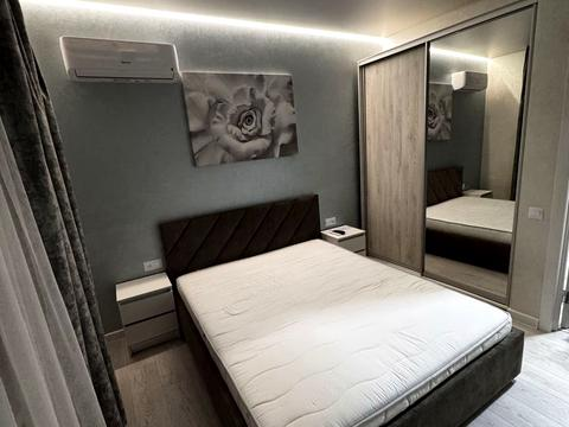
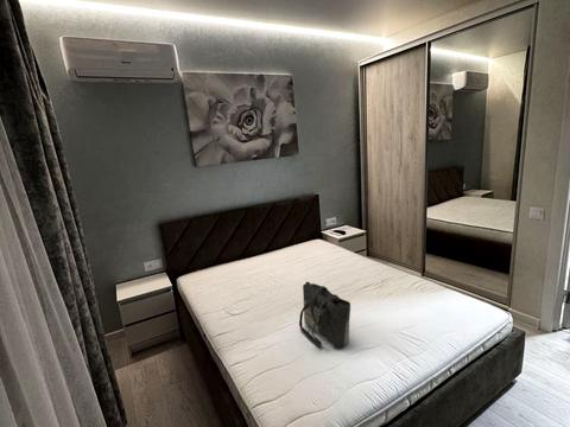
+ tote bag [298,280,352,349]
